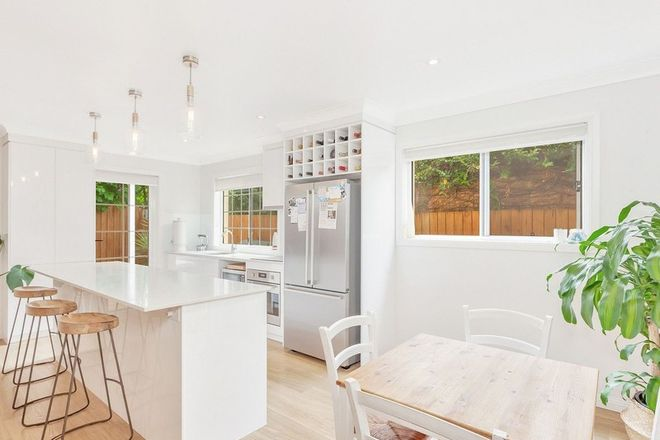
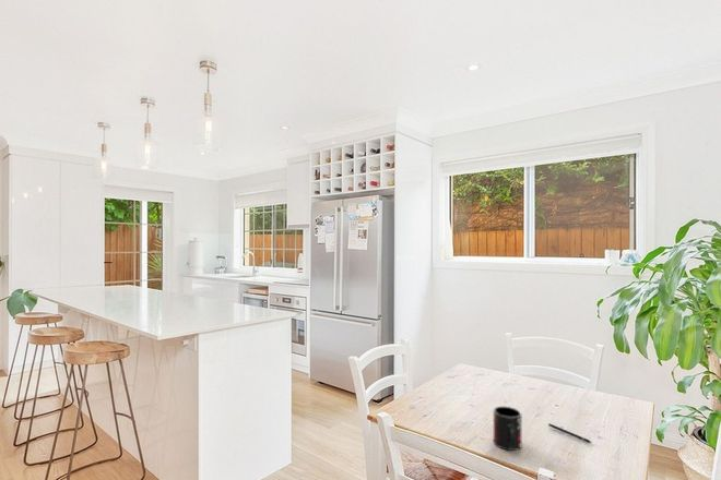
+ pen [547,422,593,444]
+ mug [493,406,522,452]
